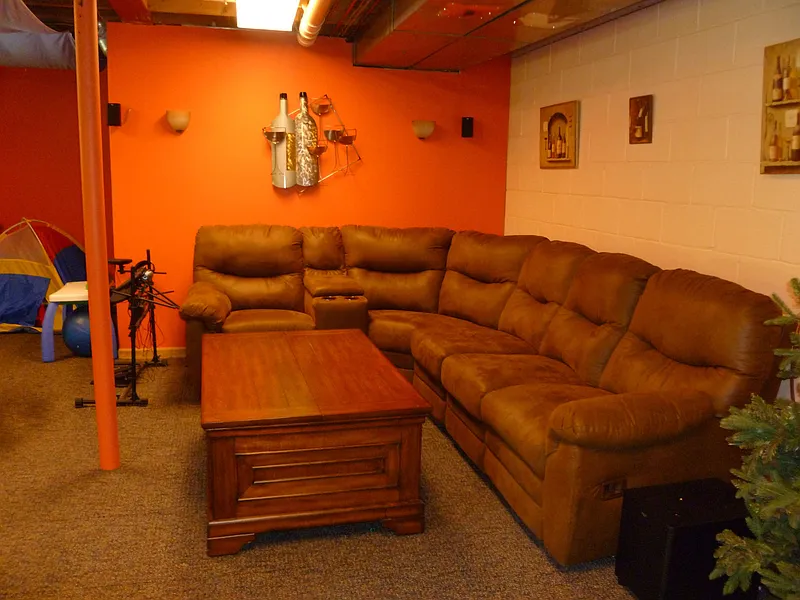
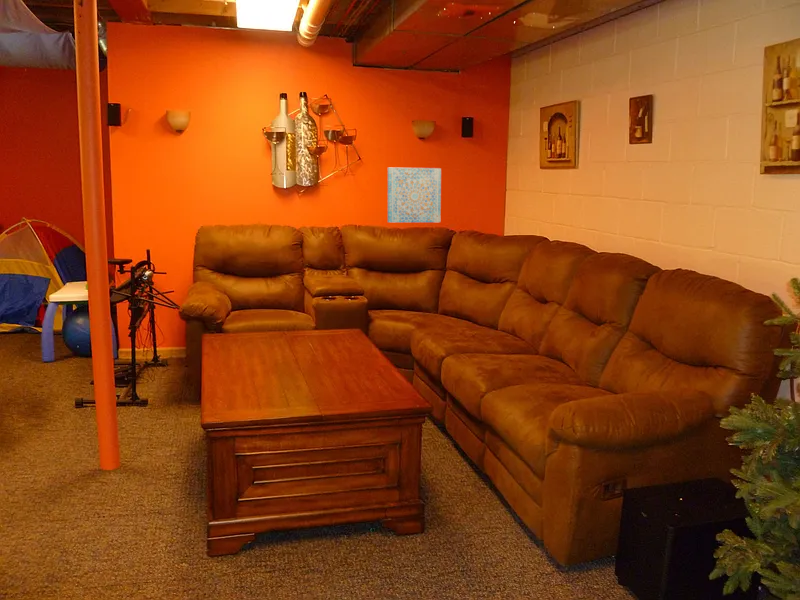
+ wall art [387,167,442,223]
